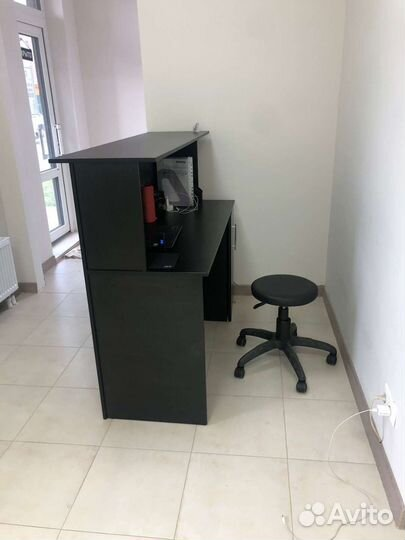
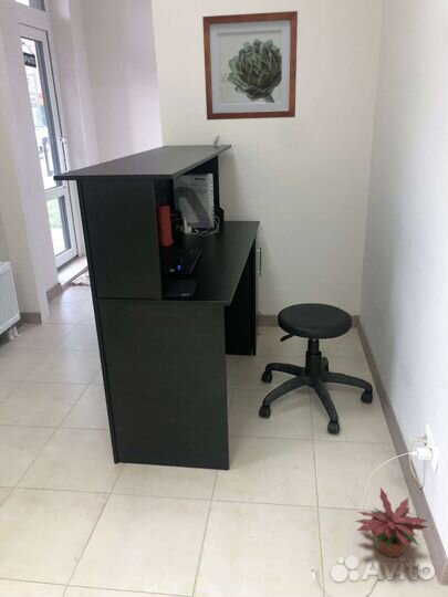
+ potted plant [354,486,430,558]
+ wall art [201,10,299,122]
